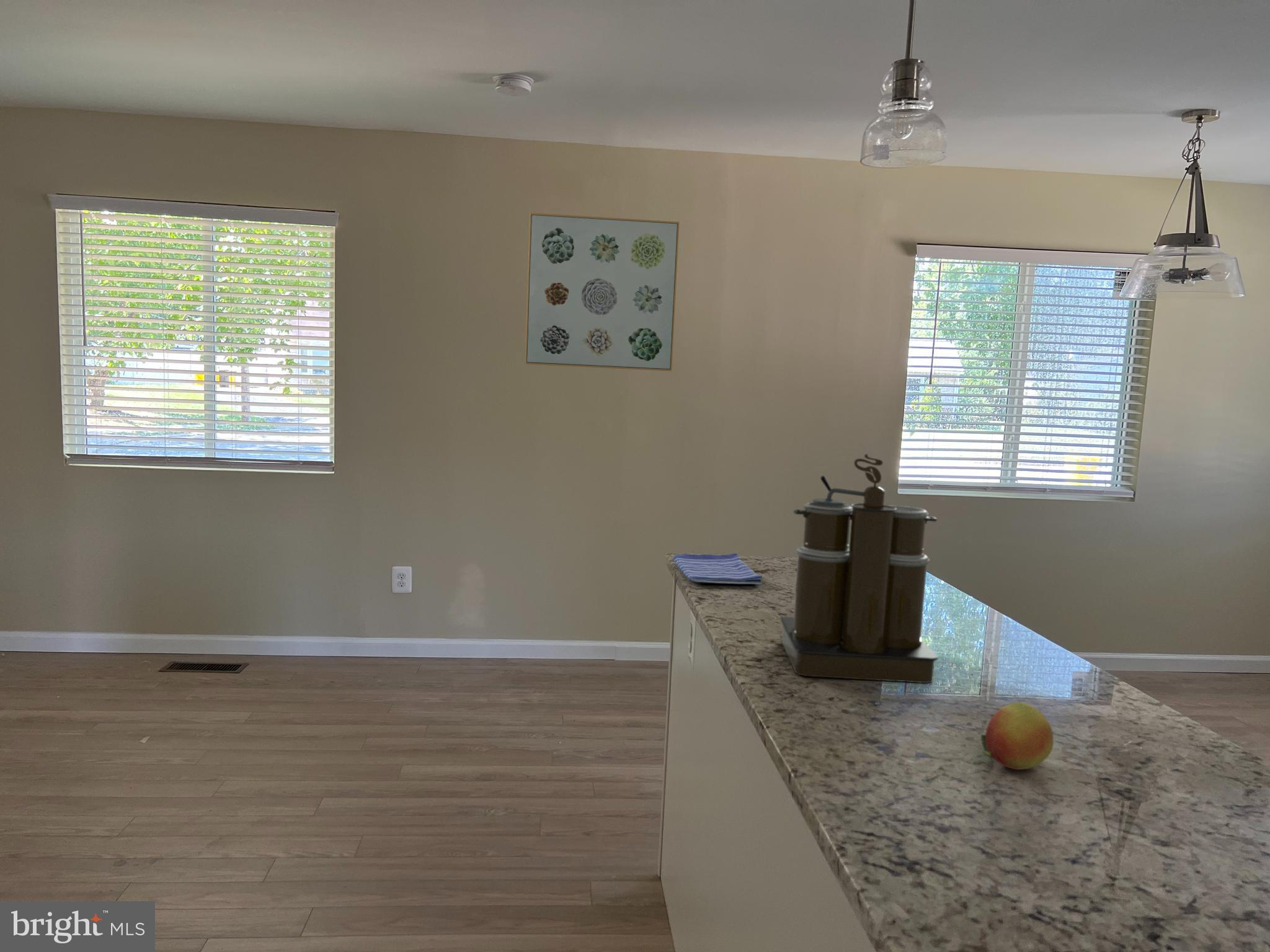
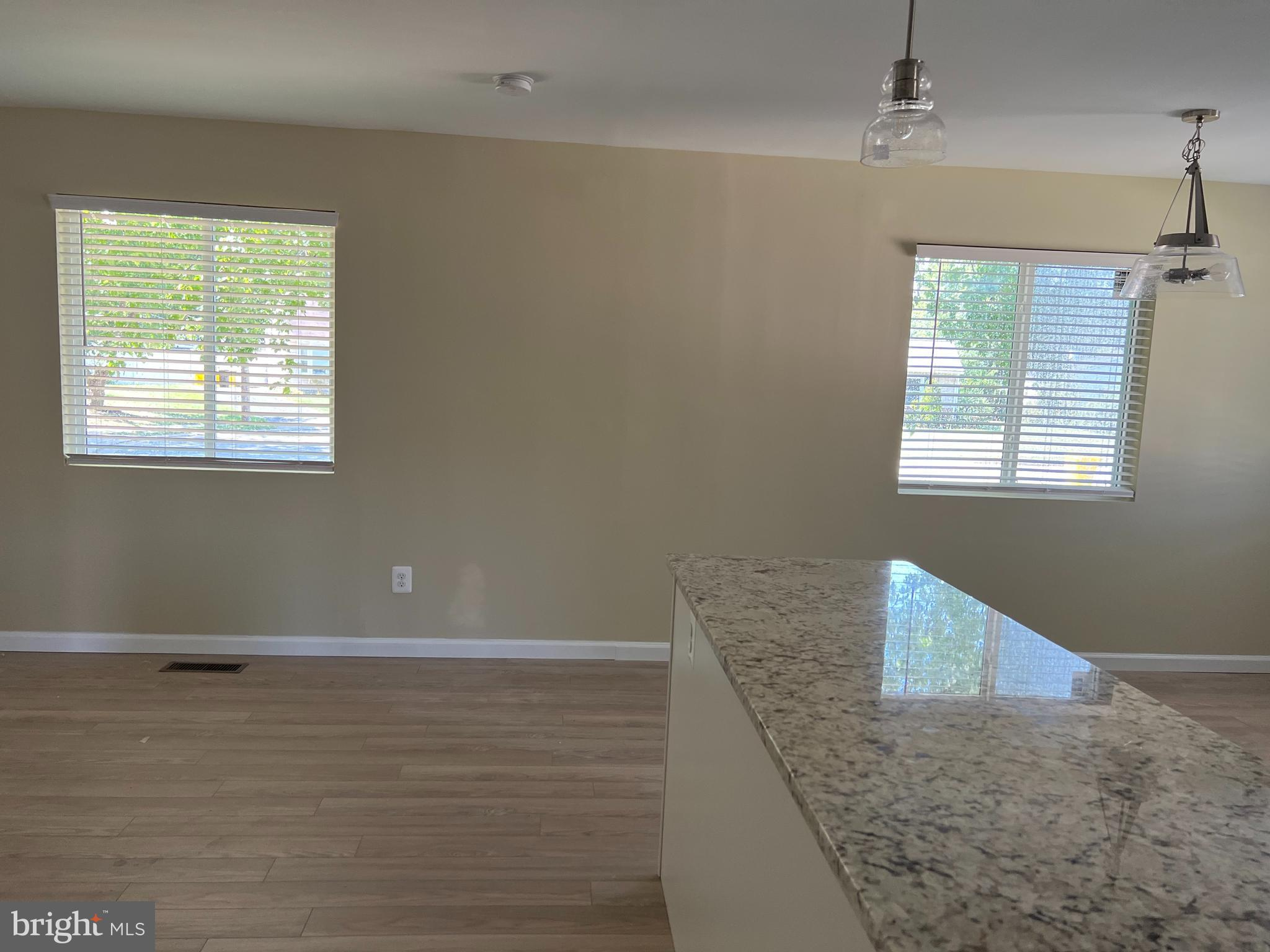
- wall art [525,213,680,372]
- dish towel [673,553,763,585]
- coffee maker [780,453,939,684]
- fruit [980,702,1054,770]
